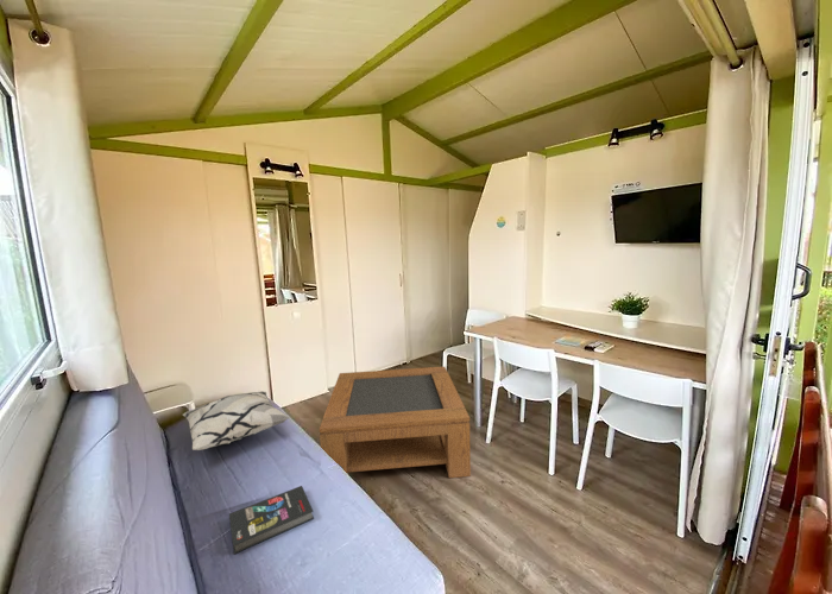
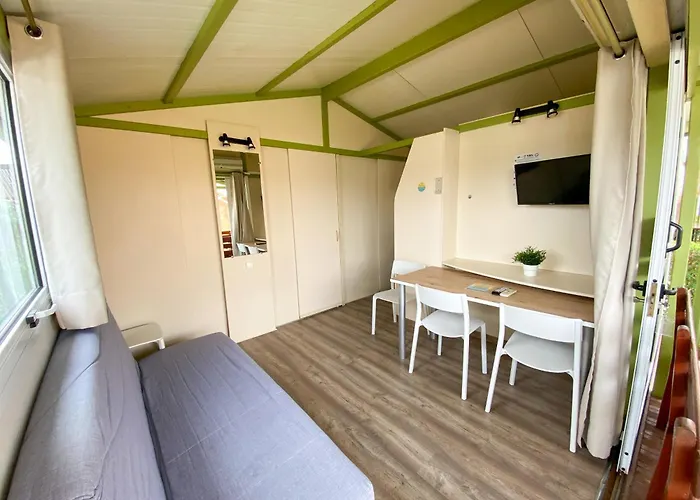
- coffee table [319,366,472,479]
- book [228,485,315,555]
- decorative pillow [182,390,291,451]
